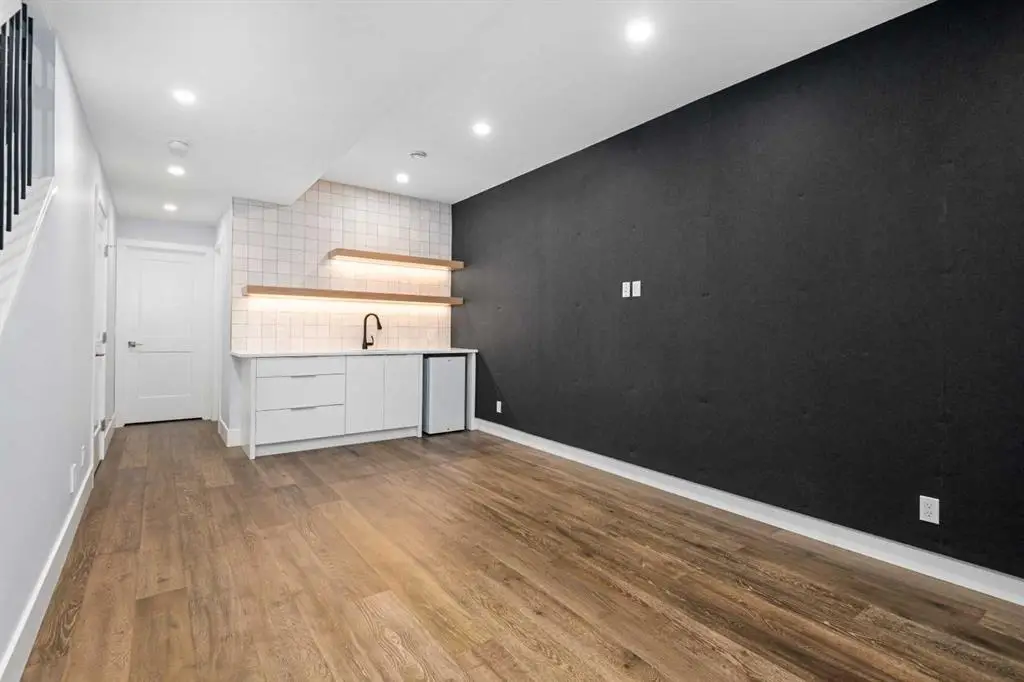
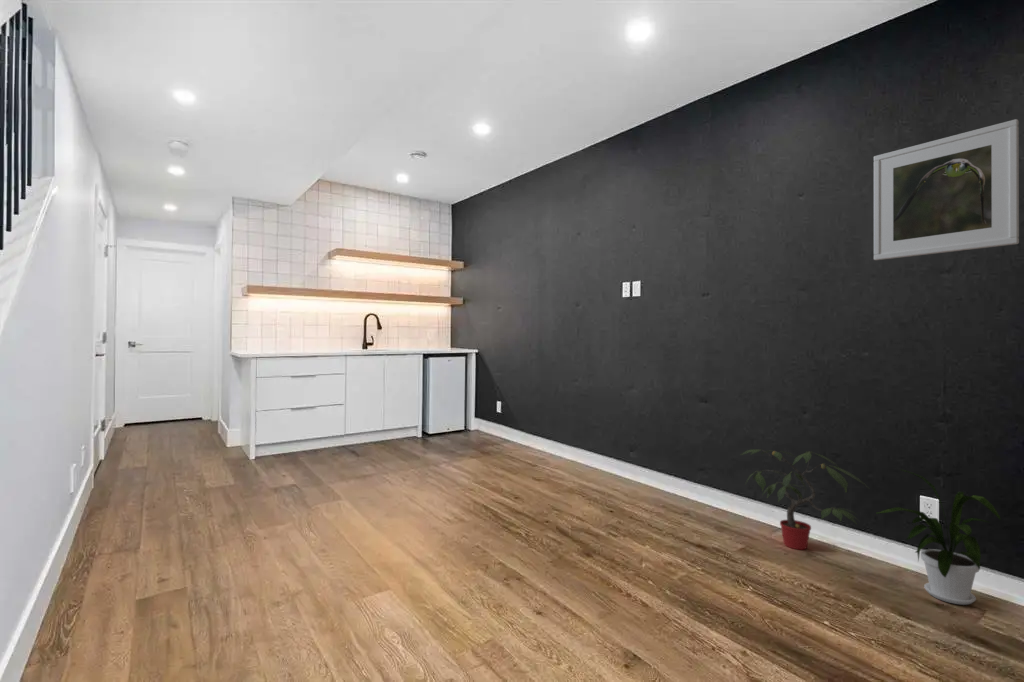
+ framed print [873,118,1020,261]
+ house plant [877,468,1001,606]
+ potted plant [740,448,869,550]
